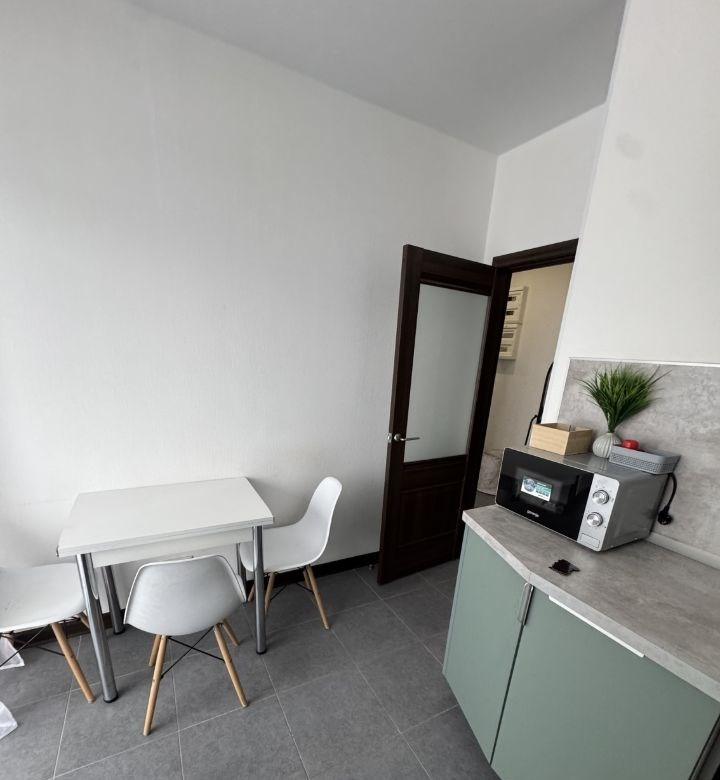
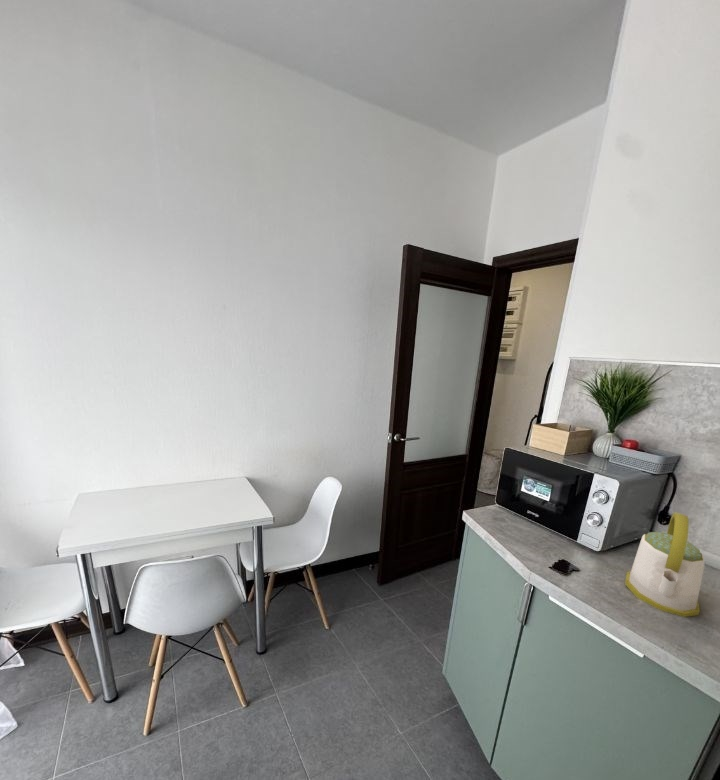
+ kettle [624,511,706,618]
